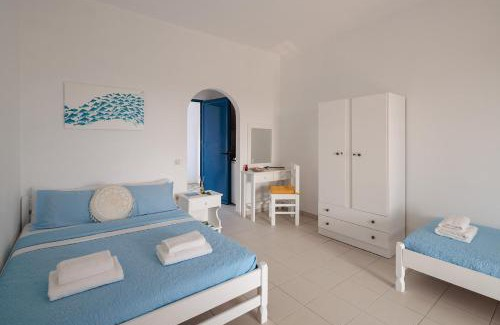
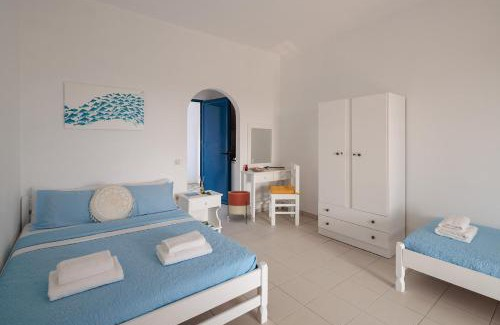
+ planter [227,190,251,225]
